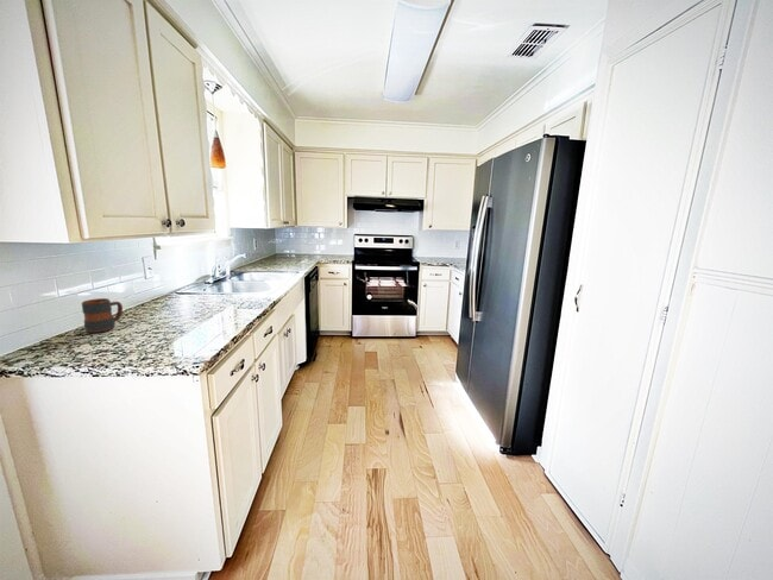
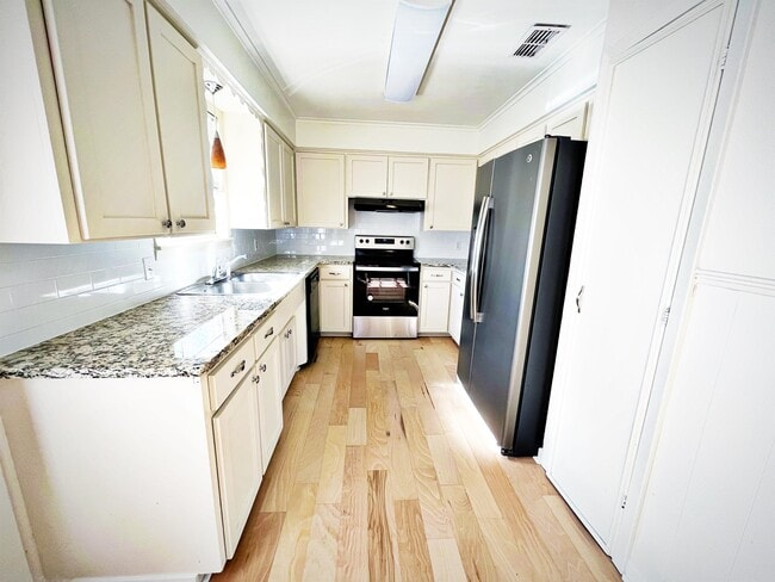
- mug [81,297,124,334]
